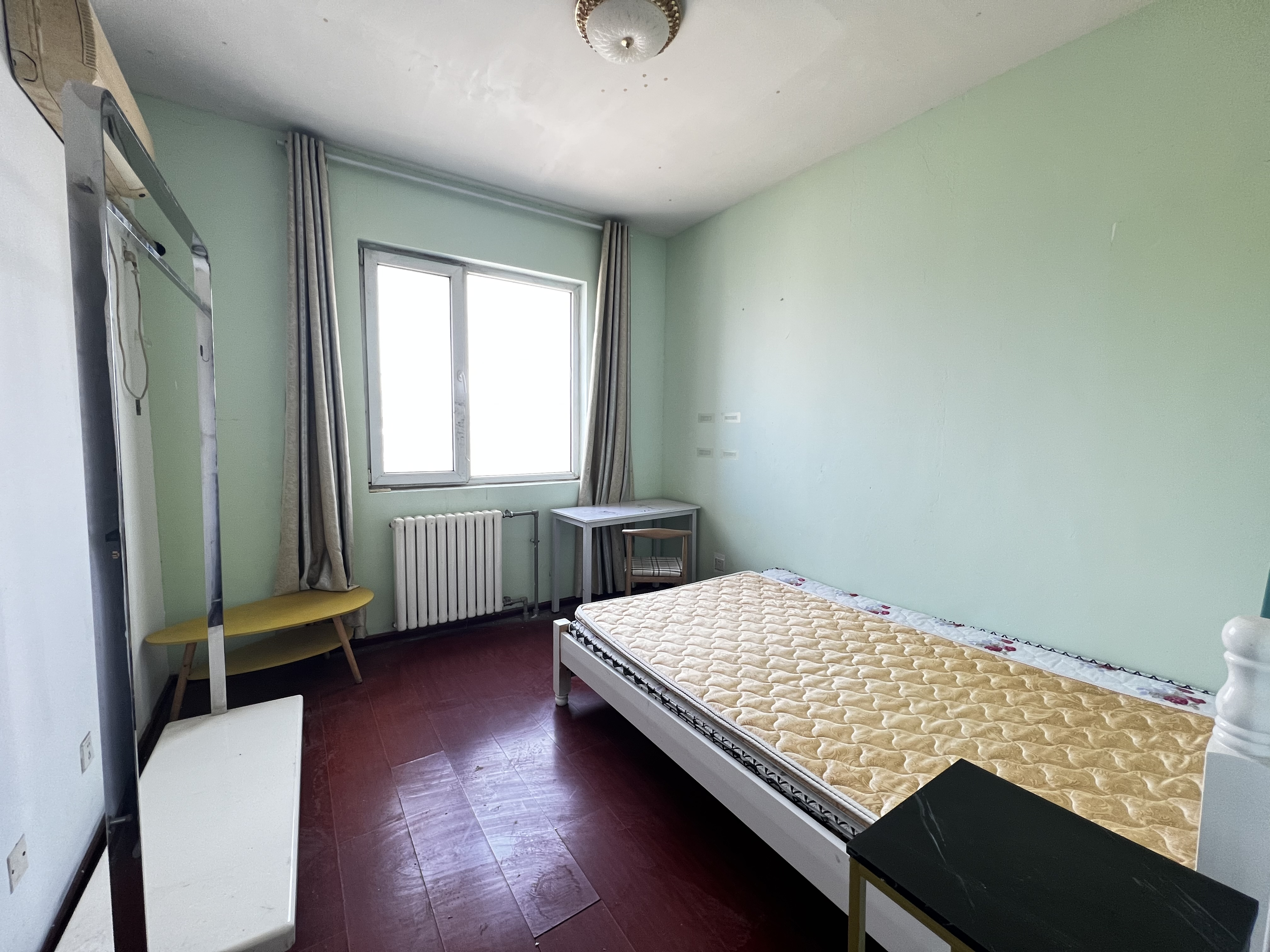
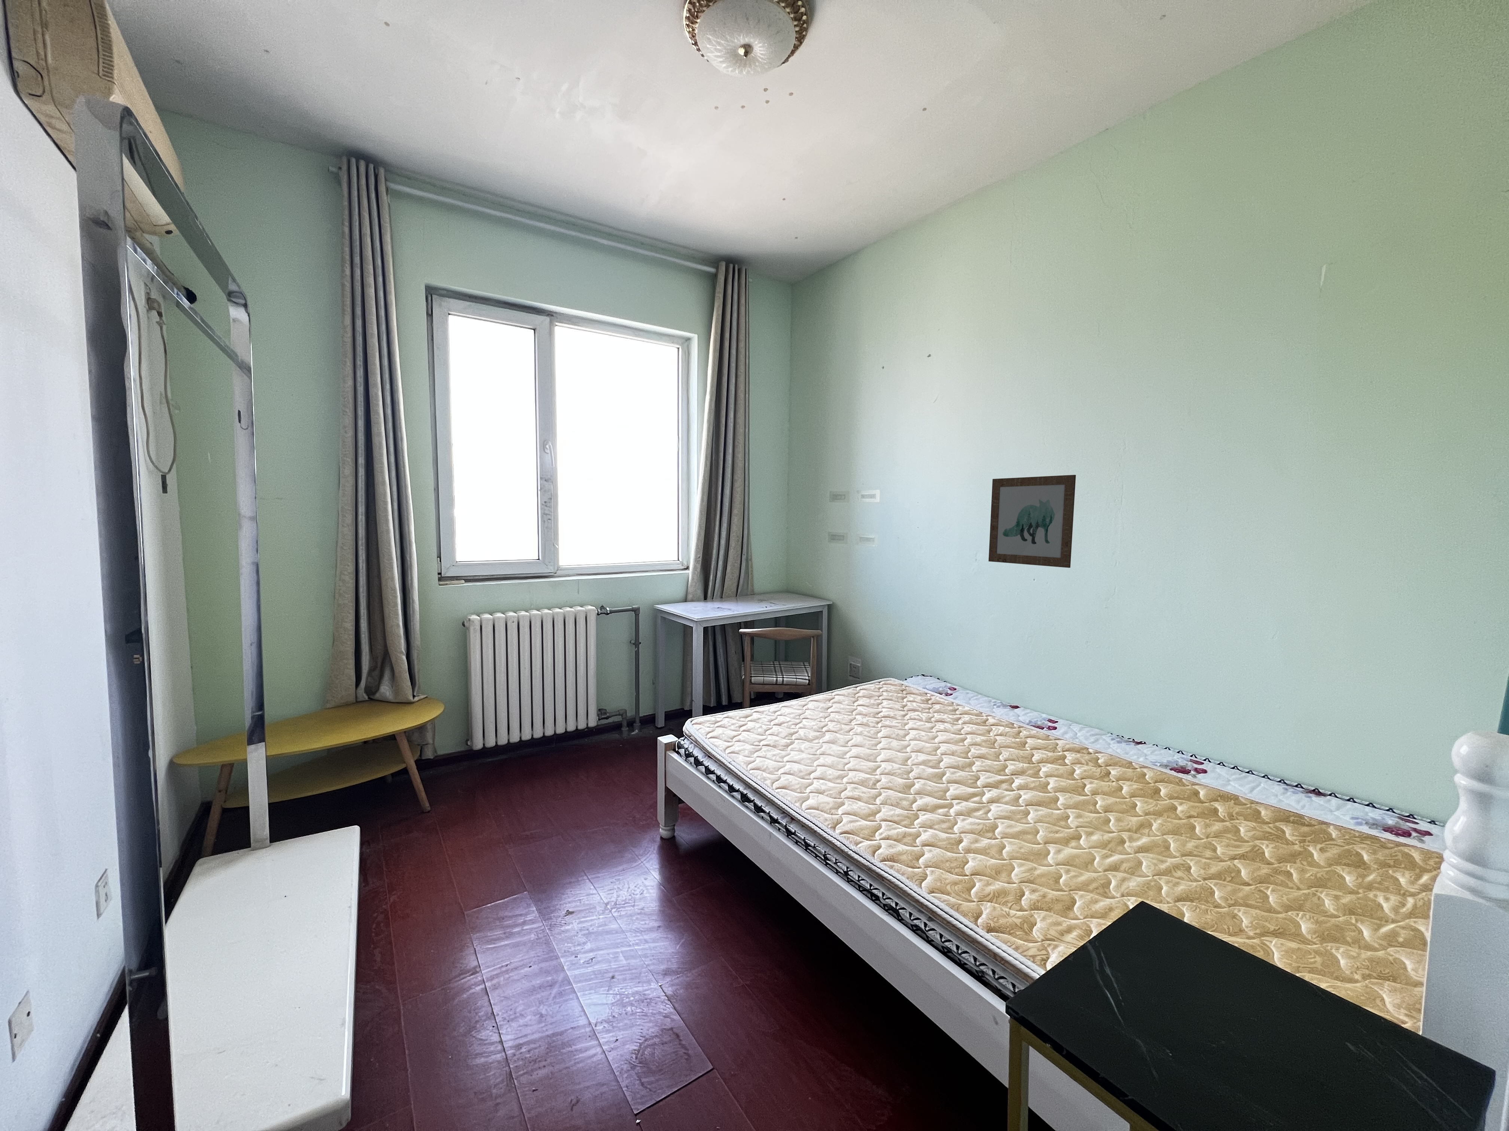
+ wall art [989,475,1076,568]
